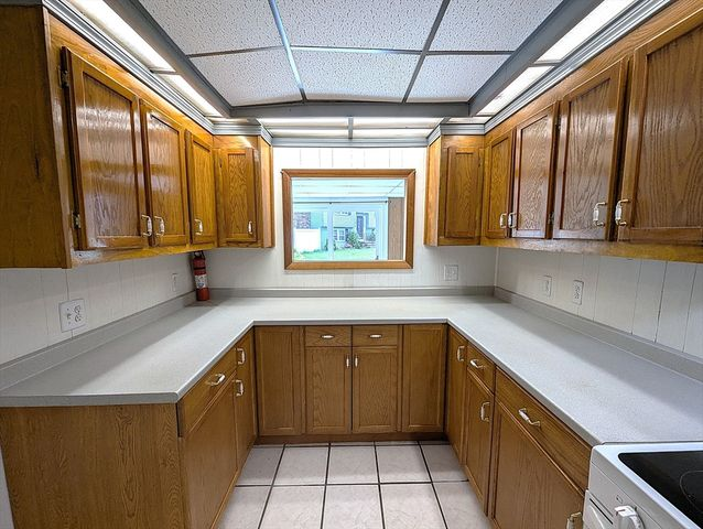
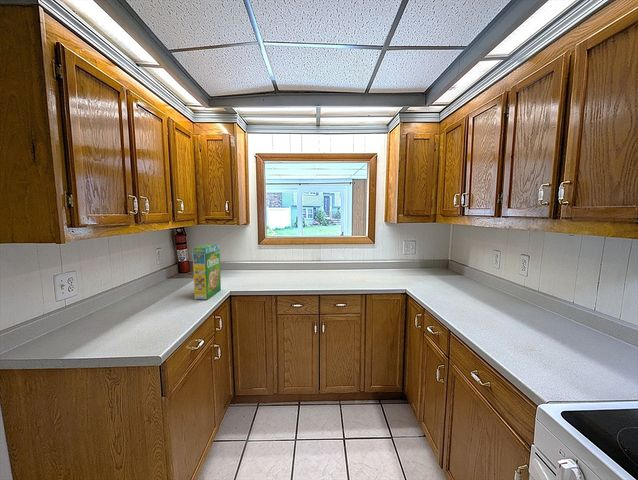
+ cereal box [192,243,222,301]
